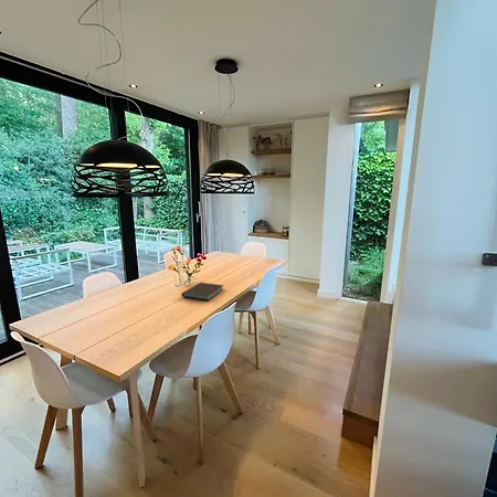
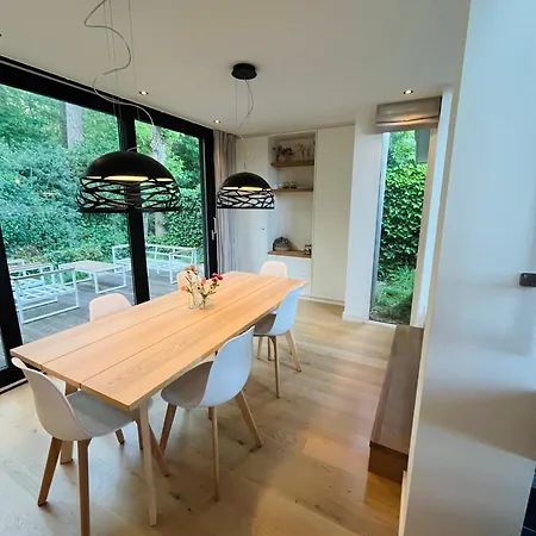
- notebook [181,282,225,302]
